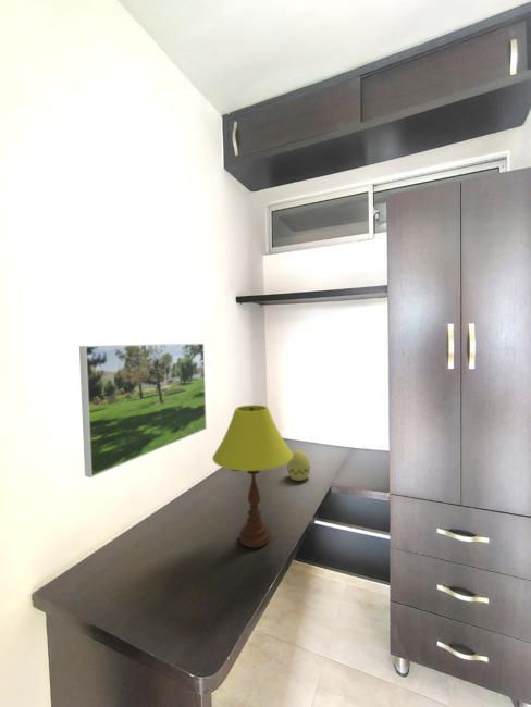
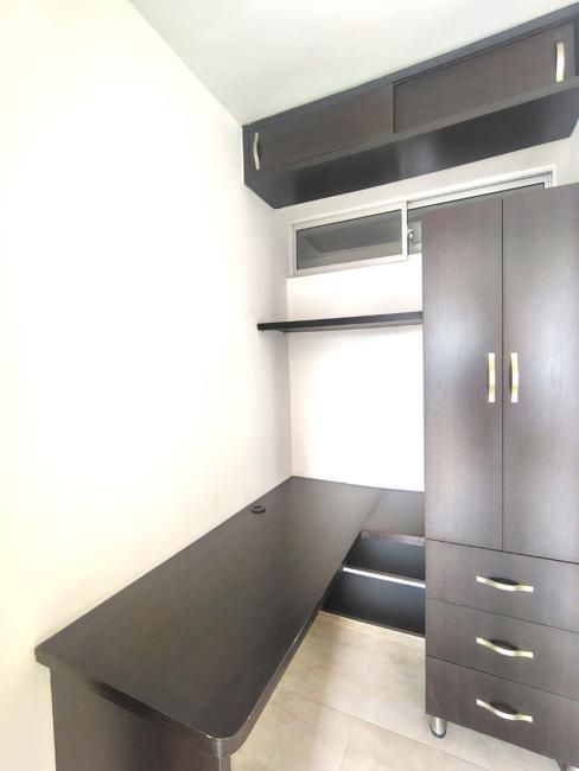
- table lamp [211,404,293,548]
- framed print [78,343,208,479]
- decorative egg [286,449,311,482]
